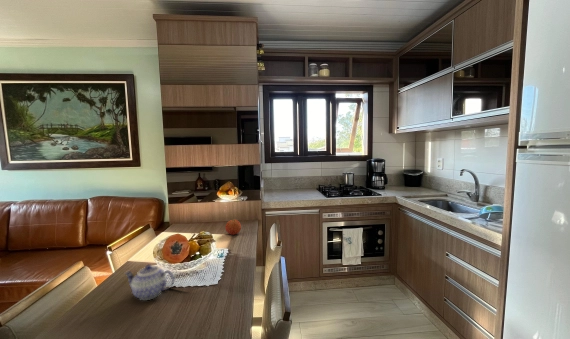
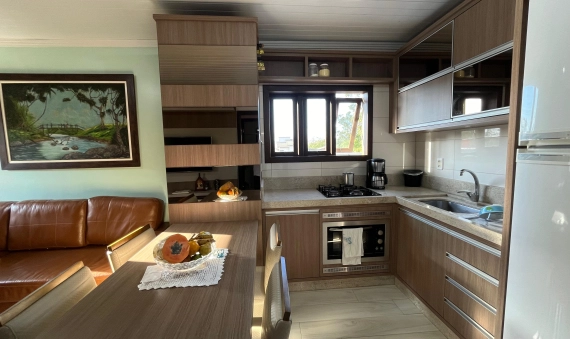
- teapot [123,263,176,301]
- fruit [224,218,242,236]
